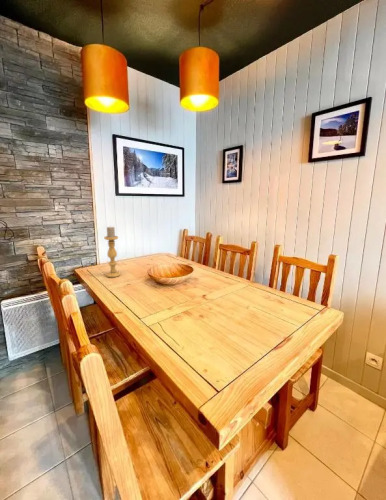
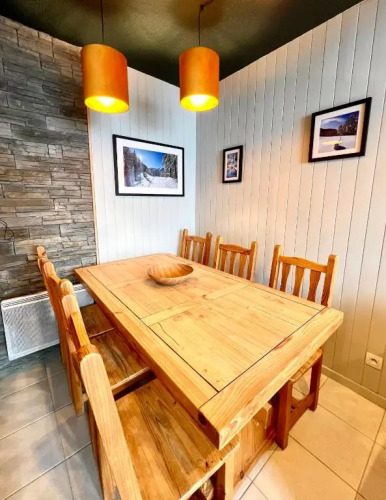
- candle holder [103,225,122,278]
